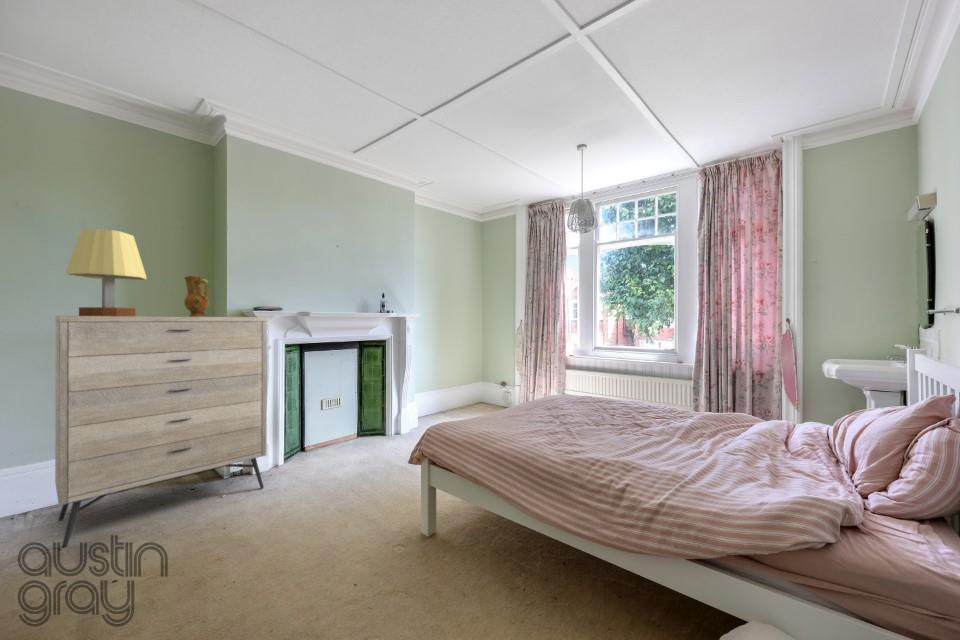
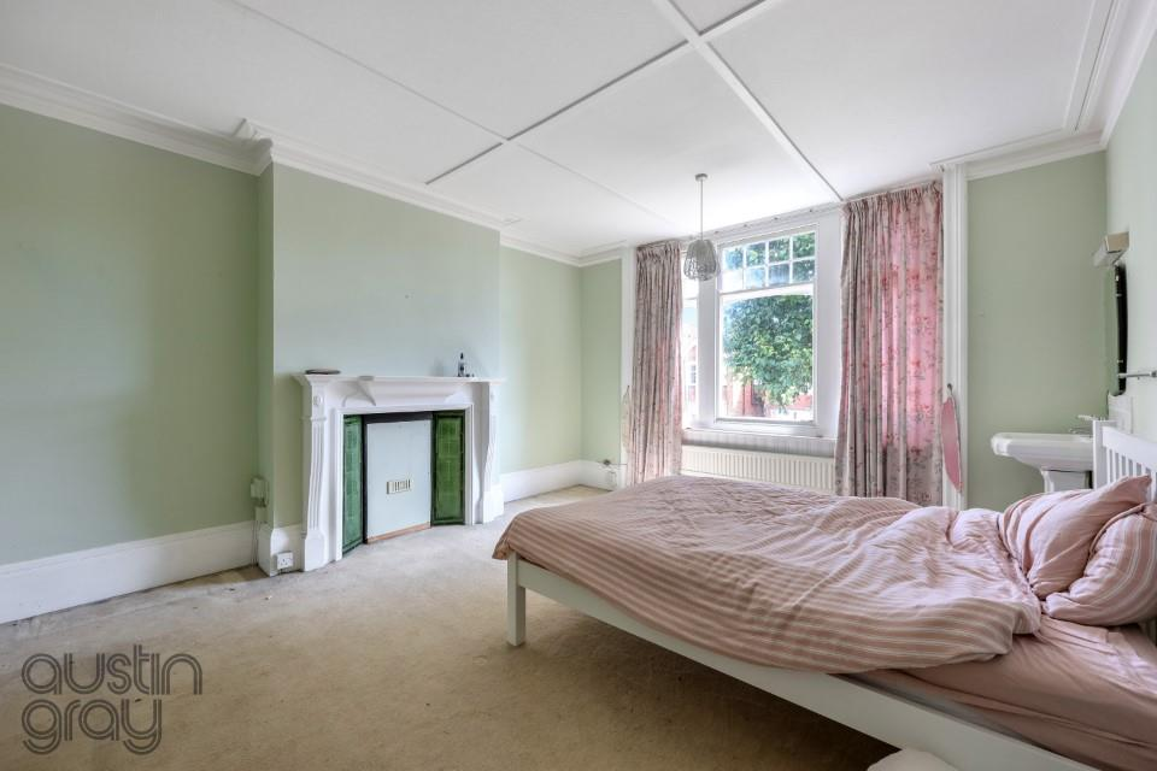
- ceramic jug [183,275,210,317]
- dresser [54,315,268,549]
- table lamp [65,228,147,316]
